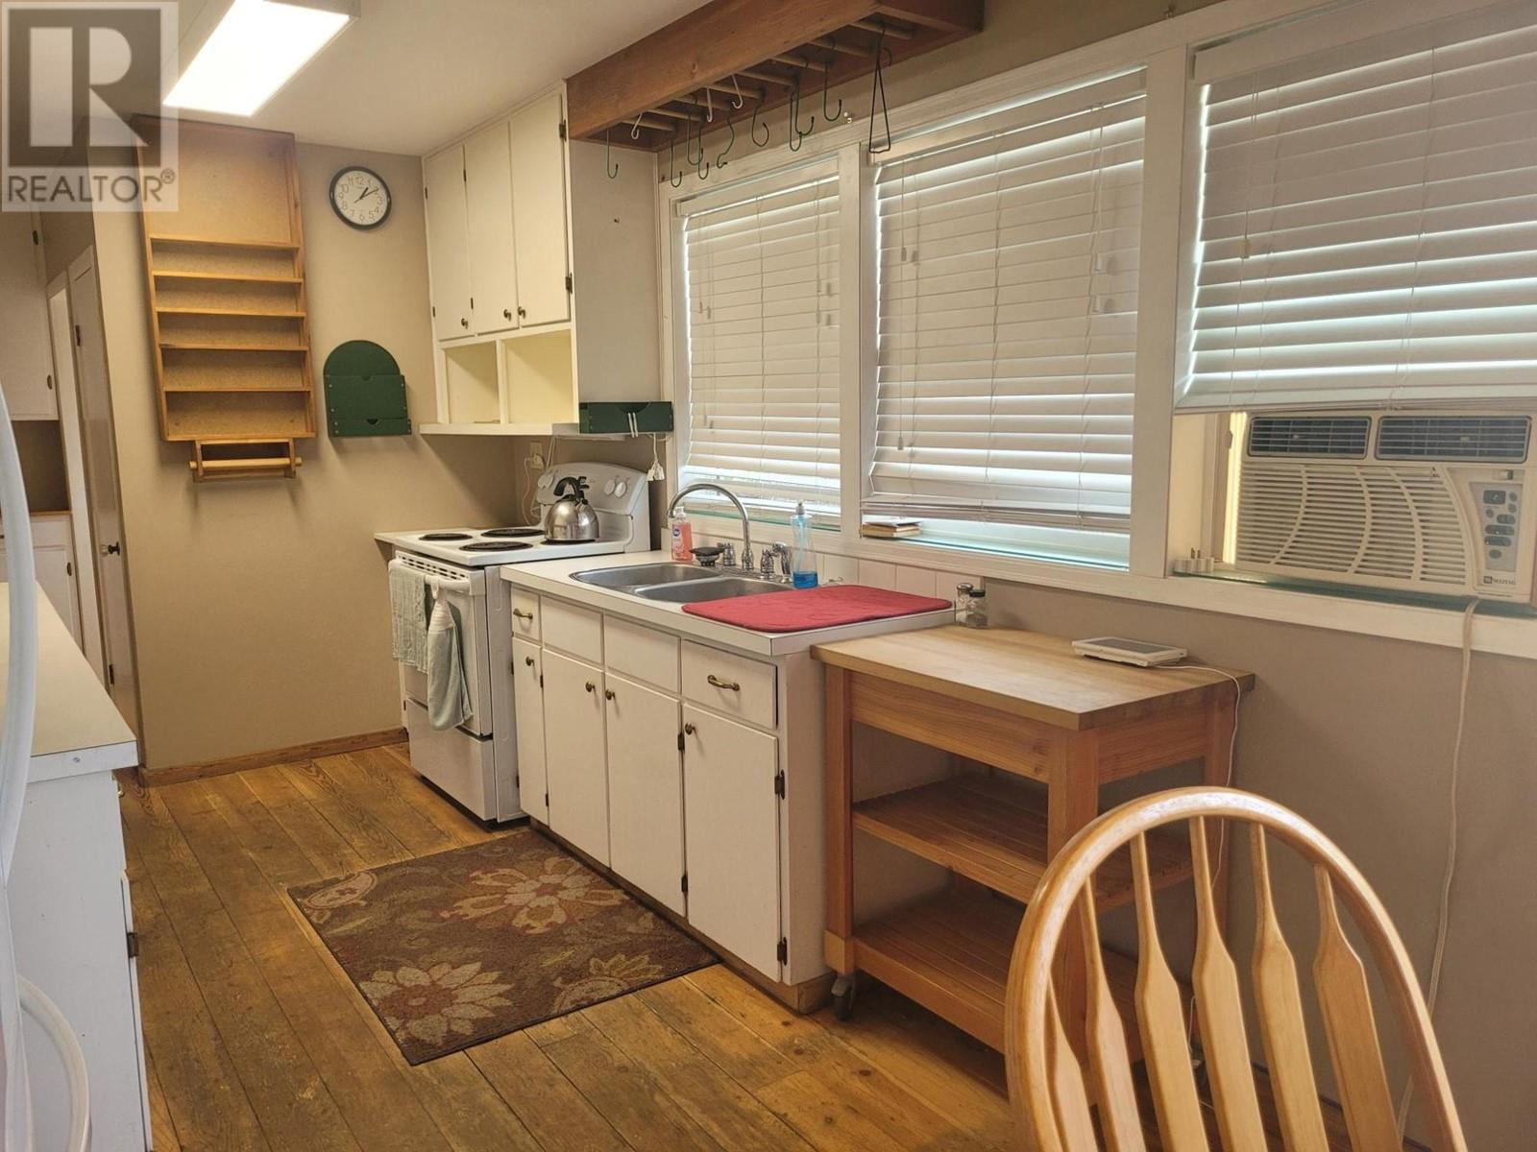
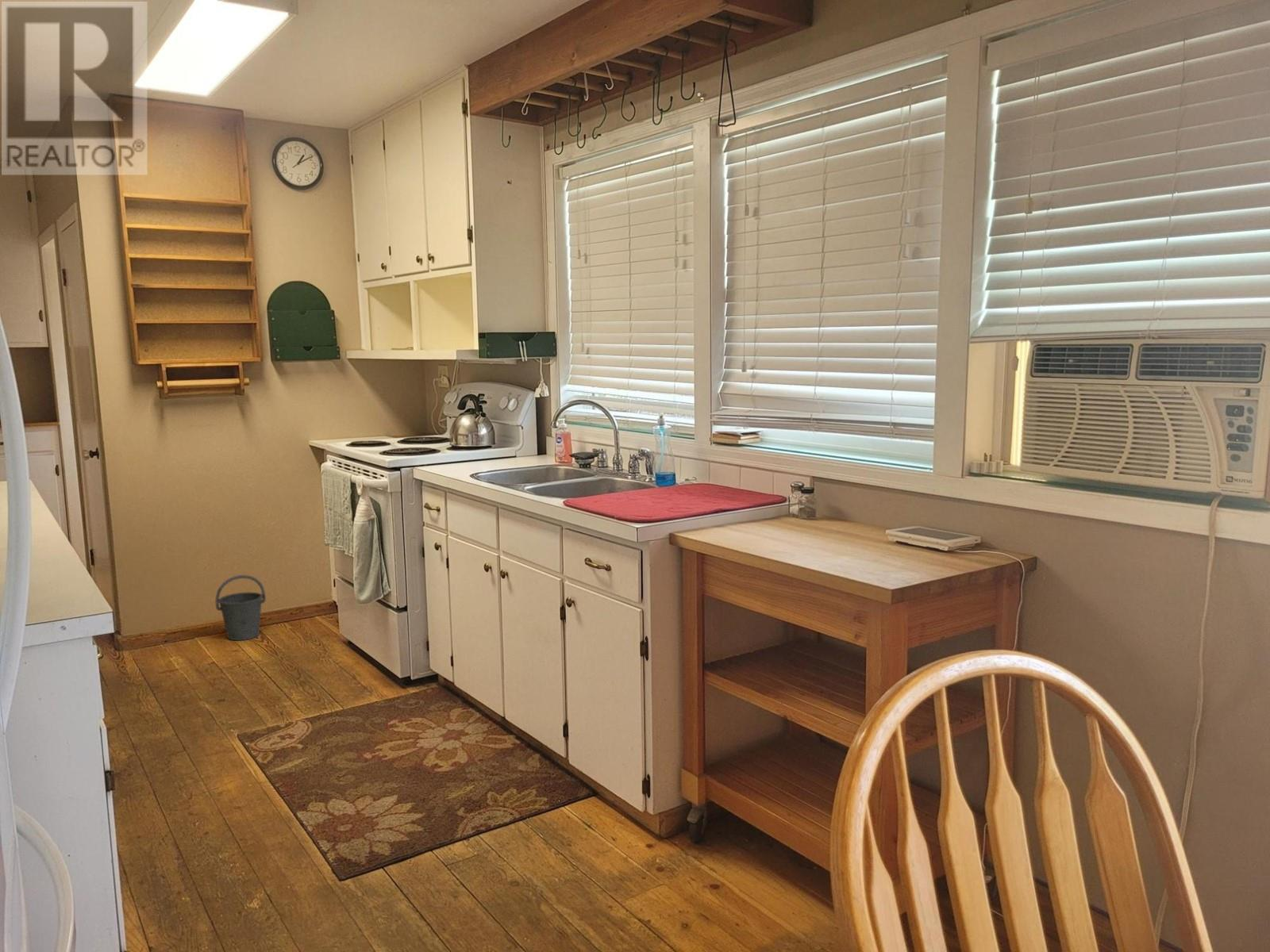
+ bucket [215,574,267,641]
